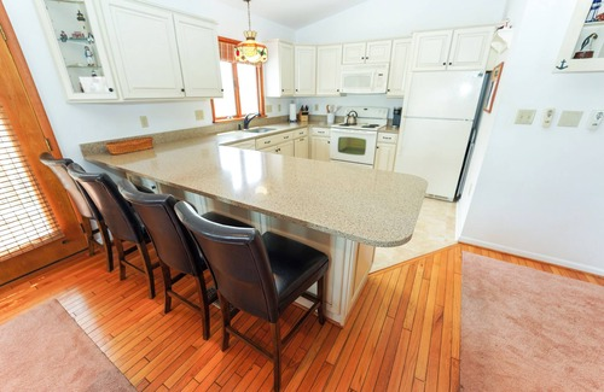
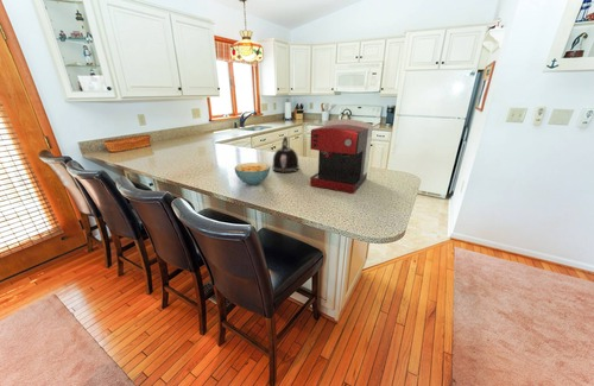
+ coffee maker [309,118,373,195]
+ cereal bowl [233,162,271,186]
+ kettle [271,135,301,173]
